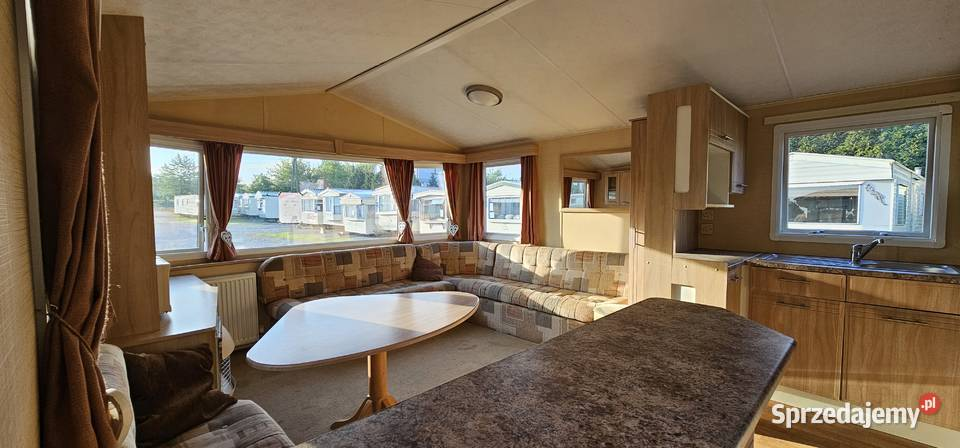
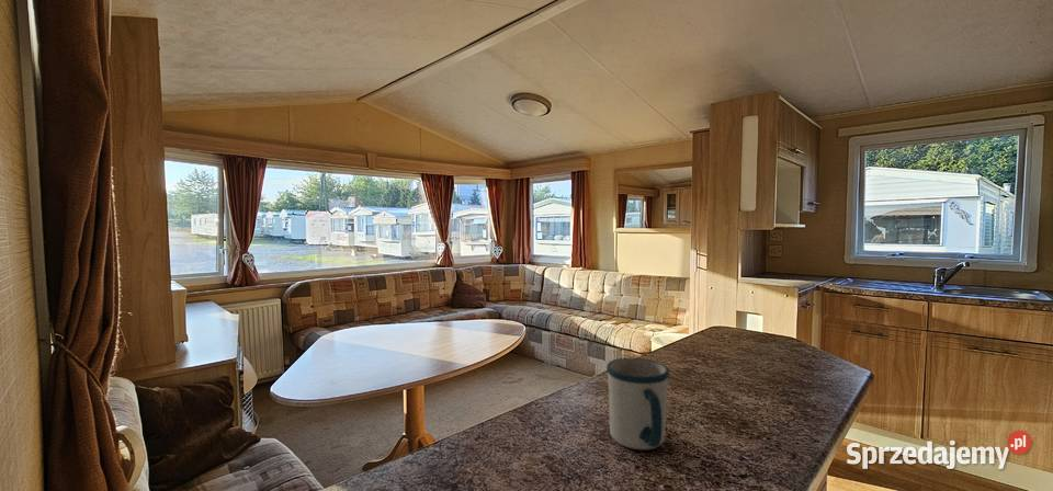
+ mug [605,357,670,450]
